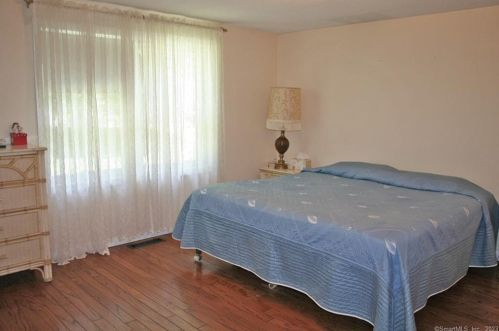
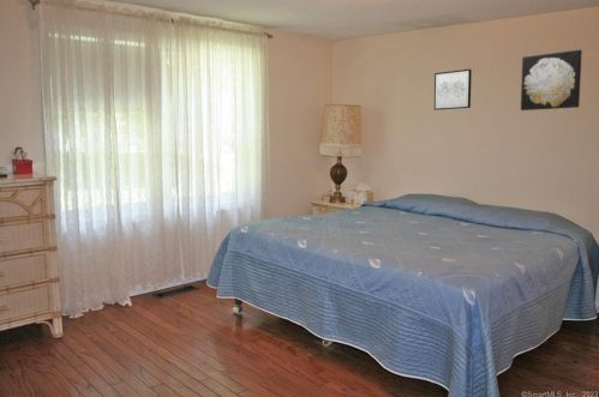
+ wall art [433,68,473,112]
+ wall art [520,49,583,112]
